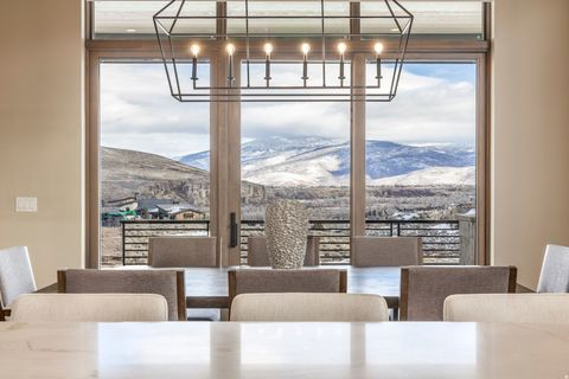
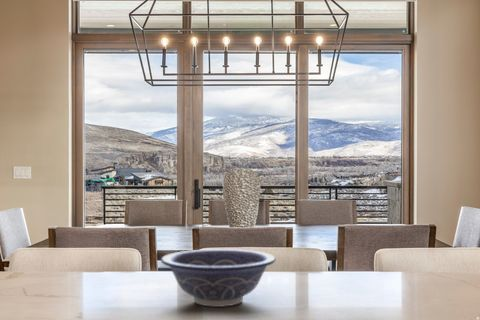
+ decorative bowl [160,248,276,308]
